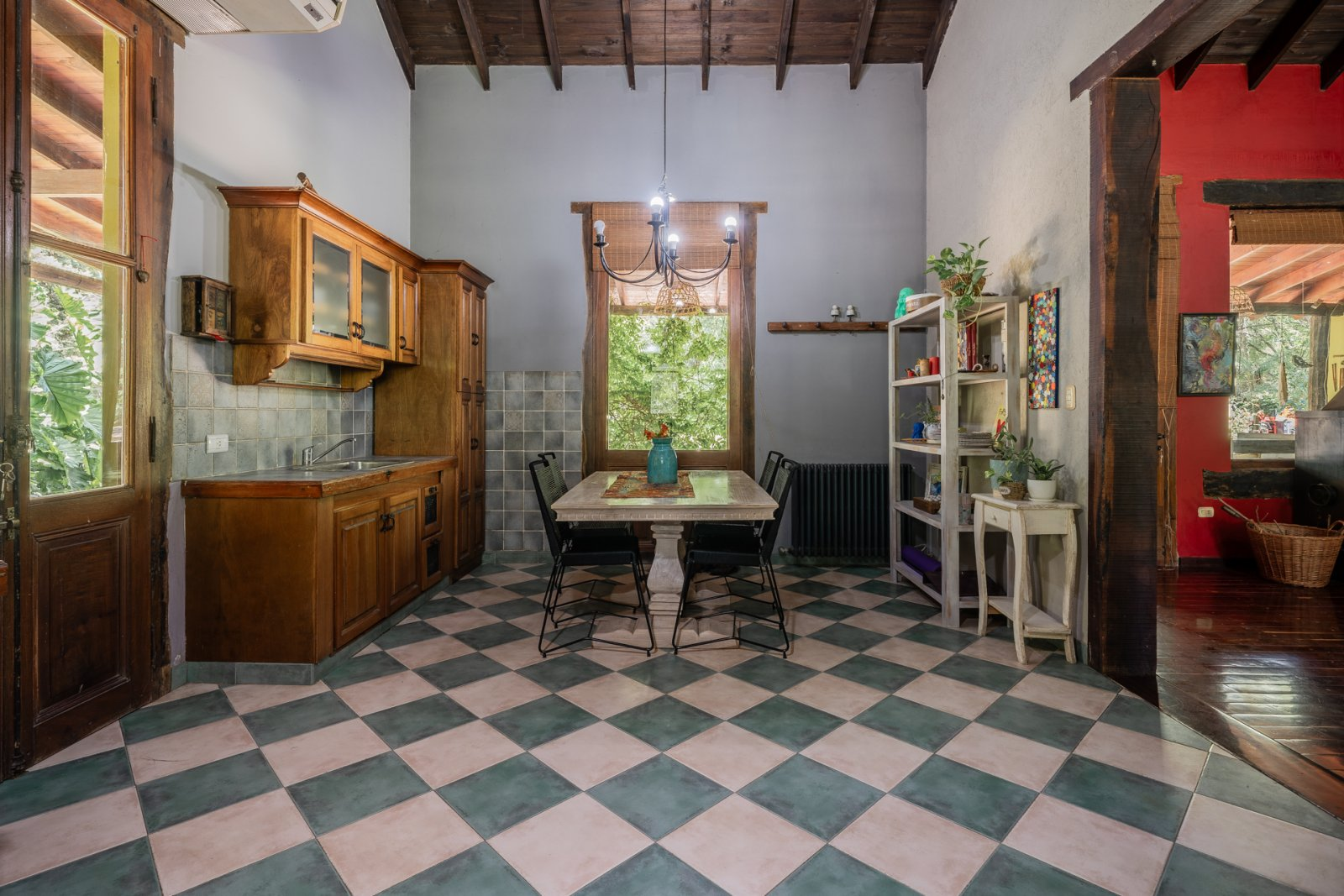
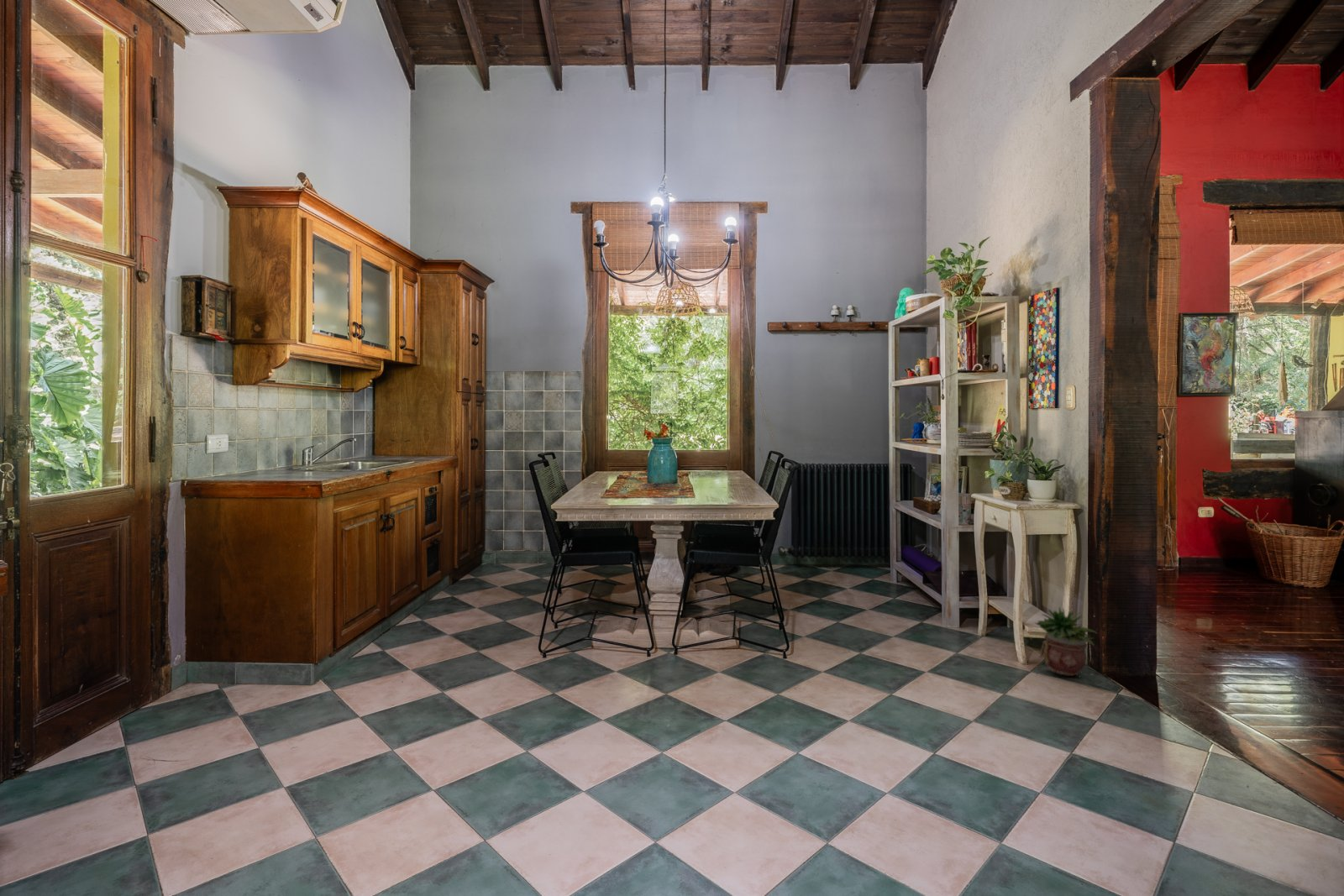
+ potted plant [1033,605,1098,677]
